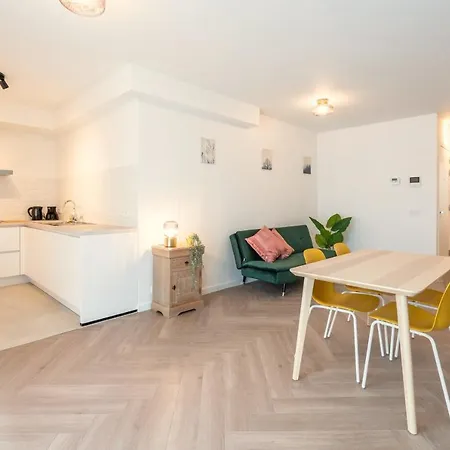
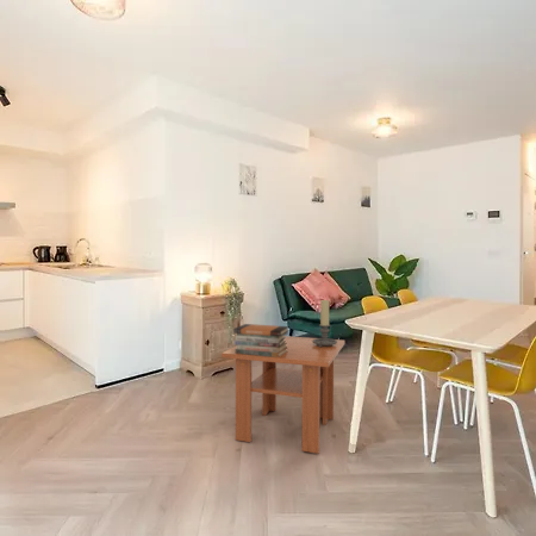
+ coffee table [220,335,345,455]
+ candle holder [312,299,337,348]
+ book stack [232,323,291,357]
